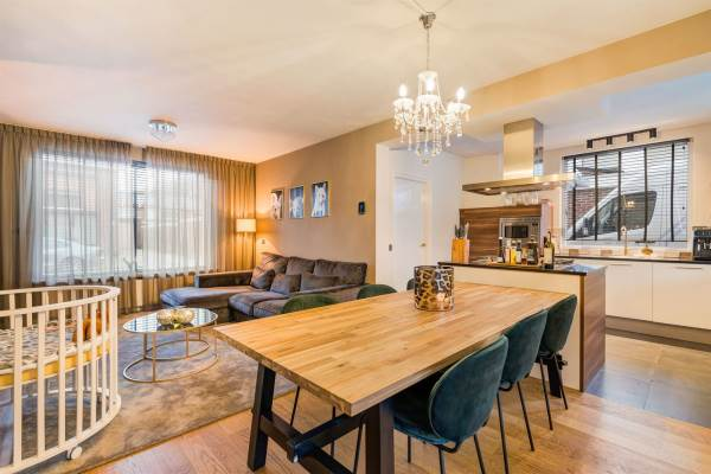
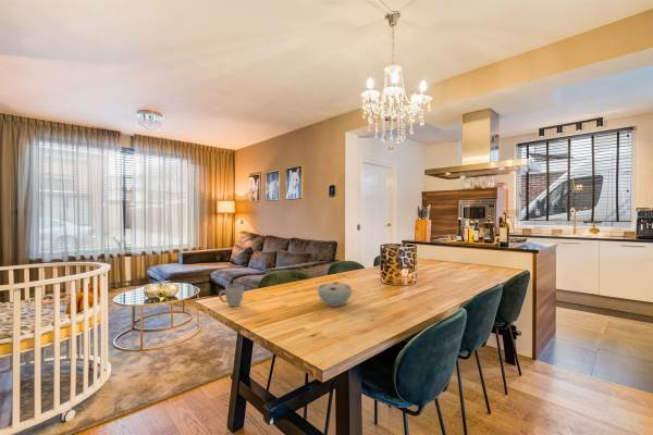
+ mug [218,283,245,308]
+ bowl [316,282,353,308]
